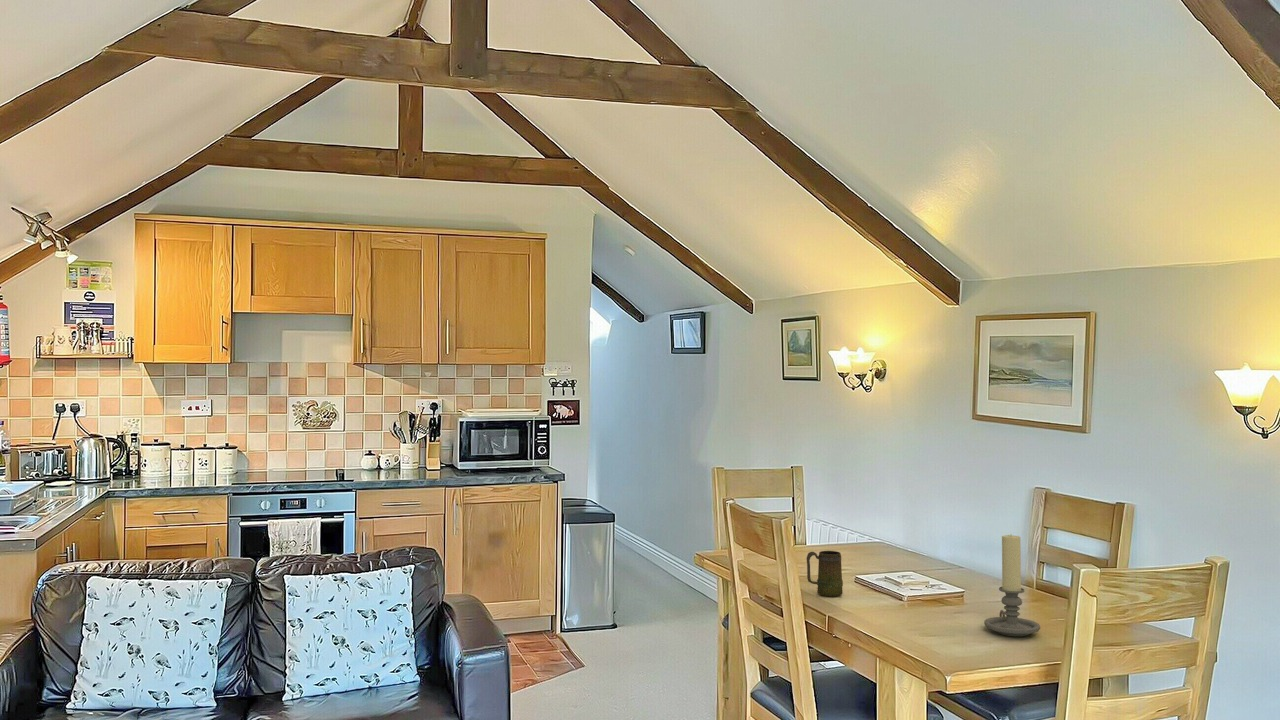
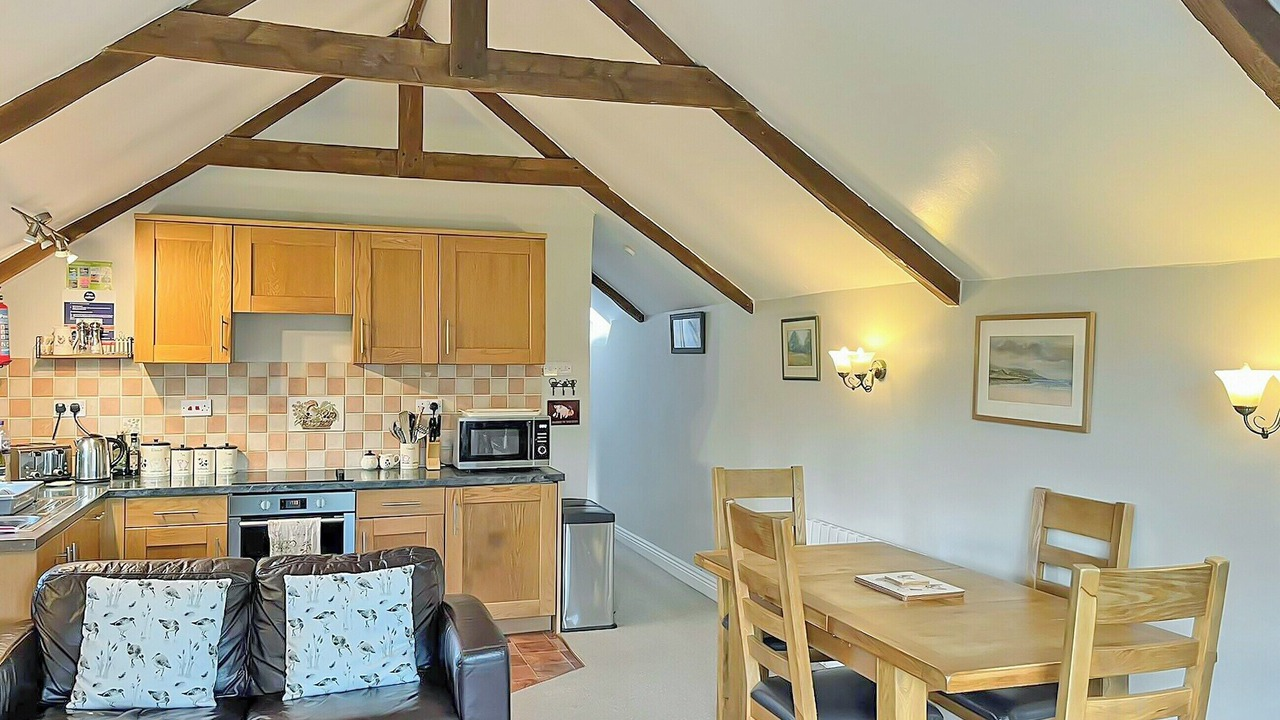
- candle holder [983,533,1041,637]
- mug [805,550,844,598]
